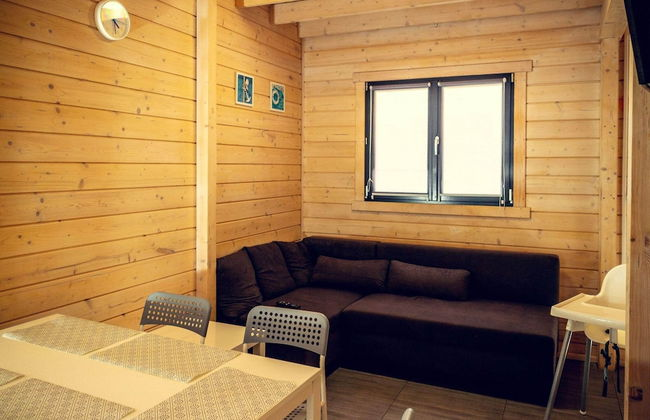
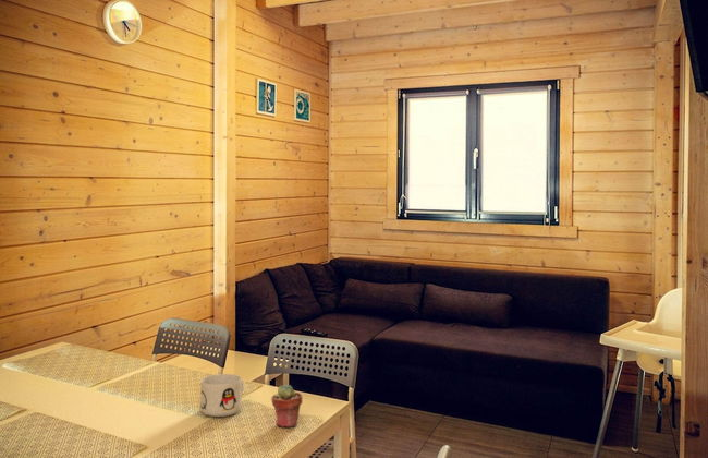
+ mug [199,373,244,418]
+ potted succulent [270,383,303,429]
